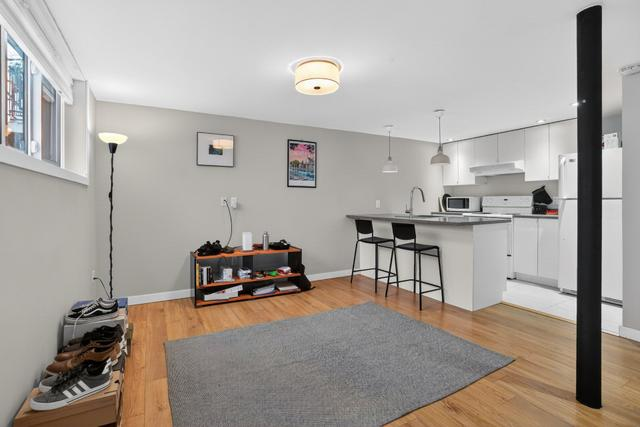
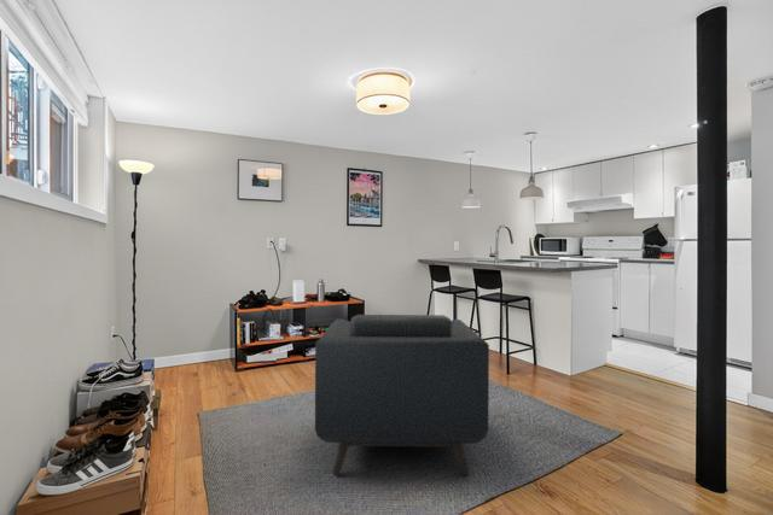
+ armchair [314,314,490,476]
